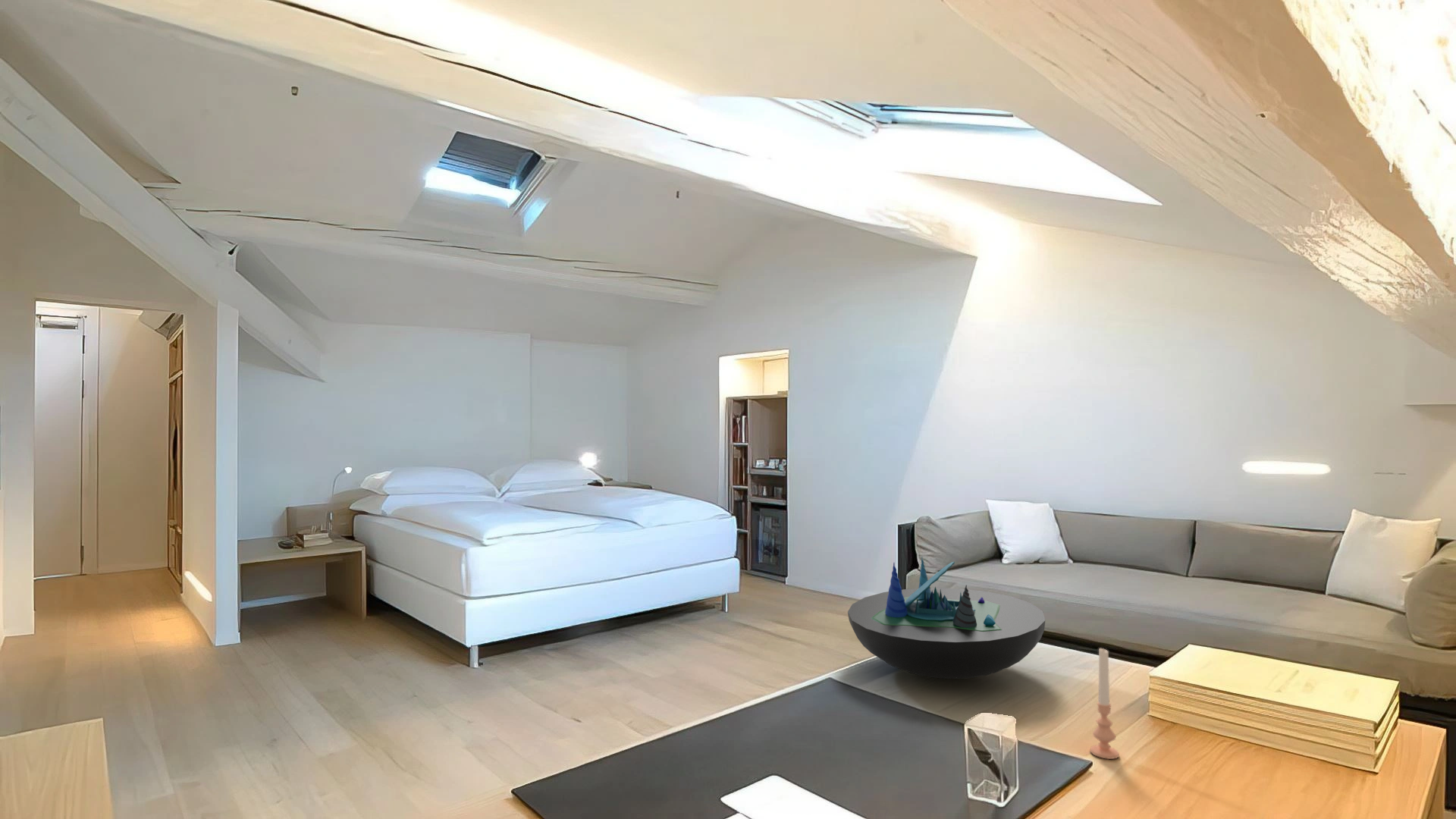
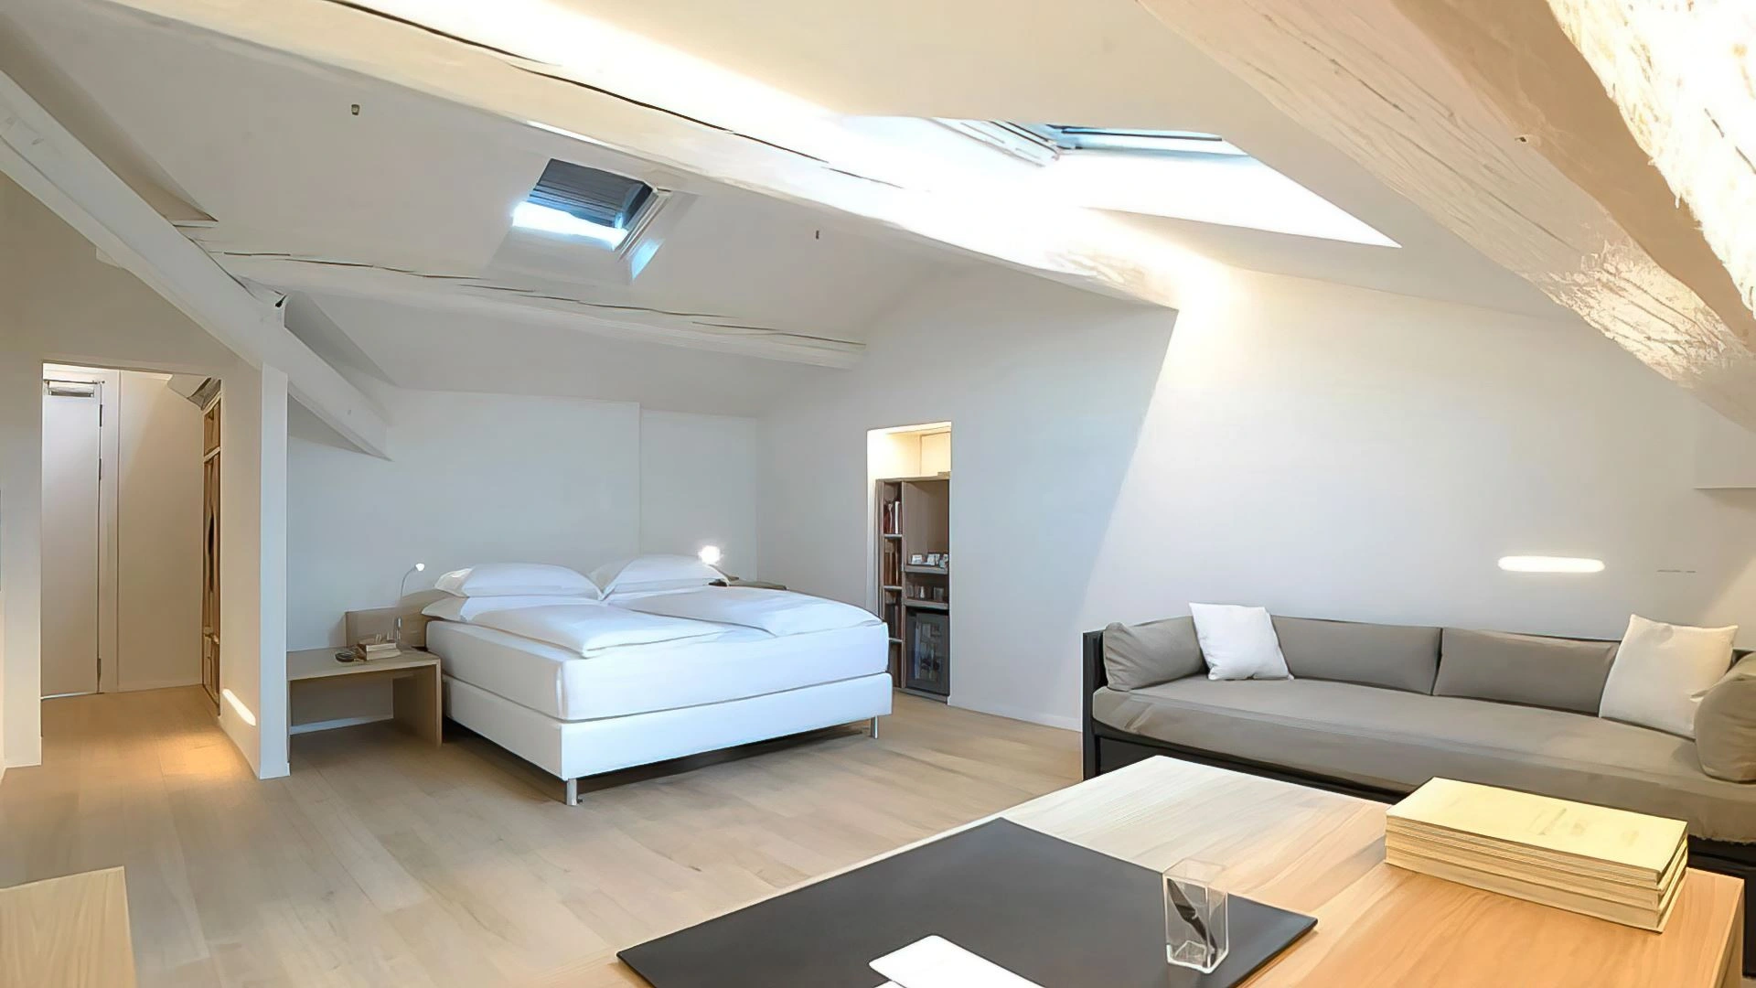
- decorative bowl [847,556,1046,679]
- candle [1089,648,1120,760]
